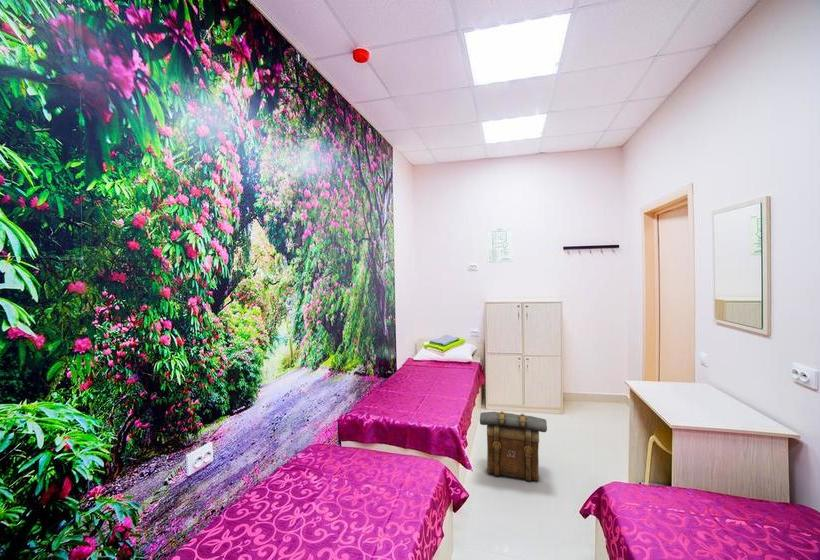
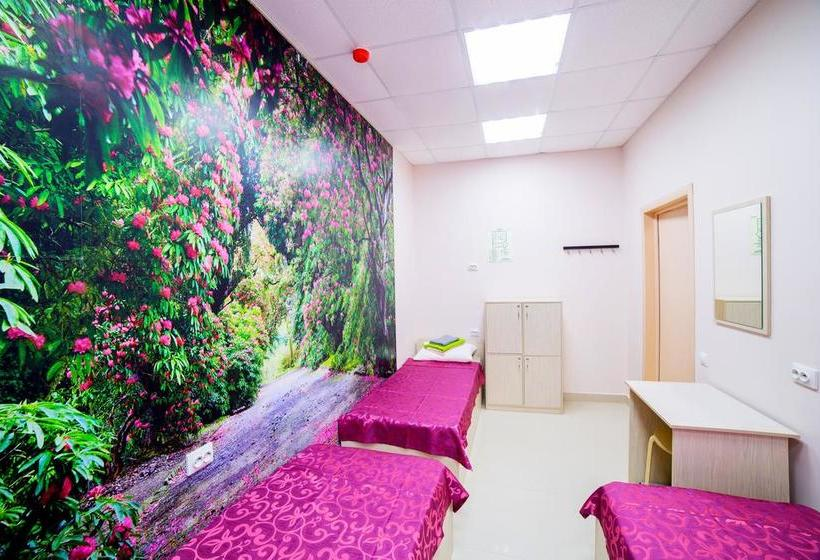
- backpack [479,410,548,483]
